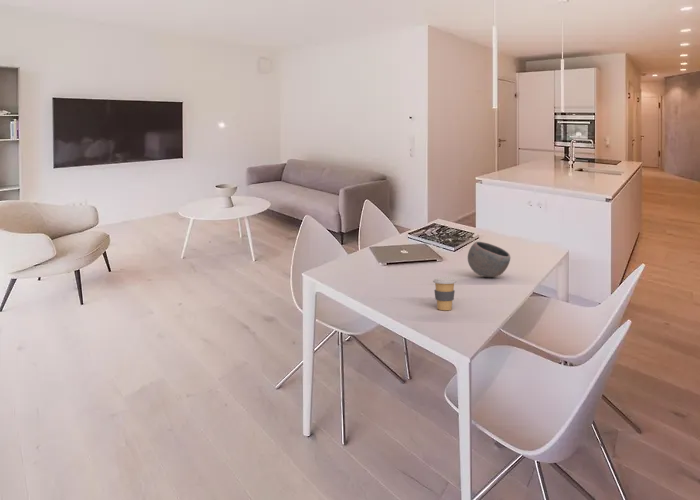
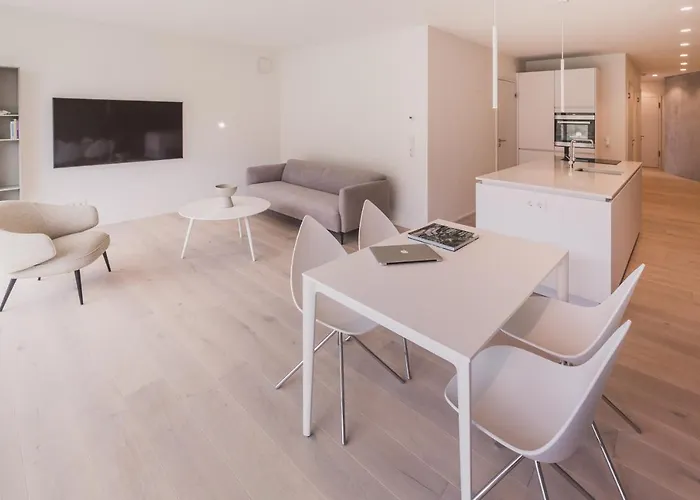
- bowl [467,241,511,278]
- coffee cup [432,276,457,311]
